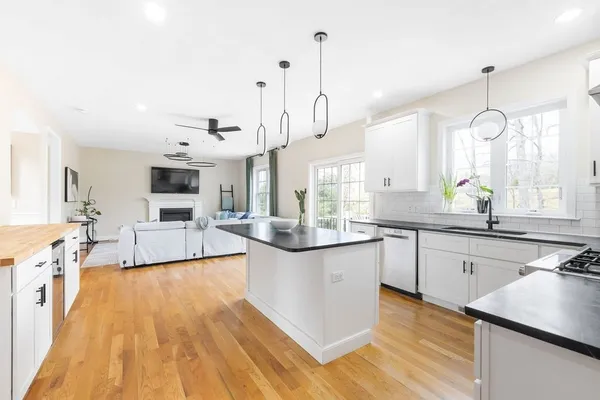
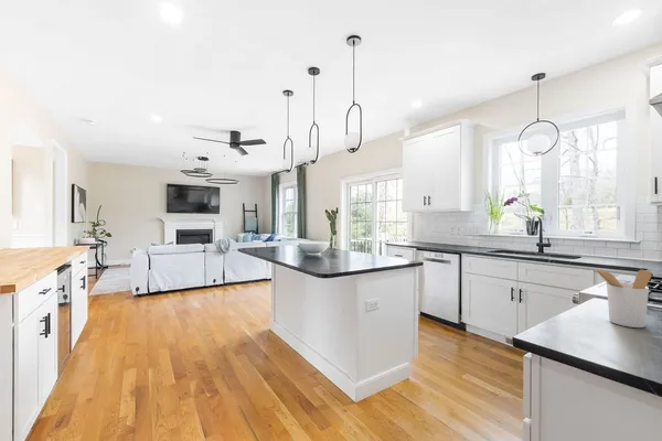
+ utensil holder [594,268,653,329]
